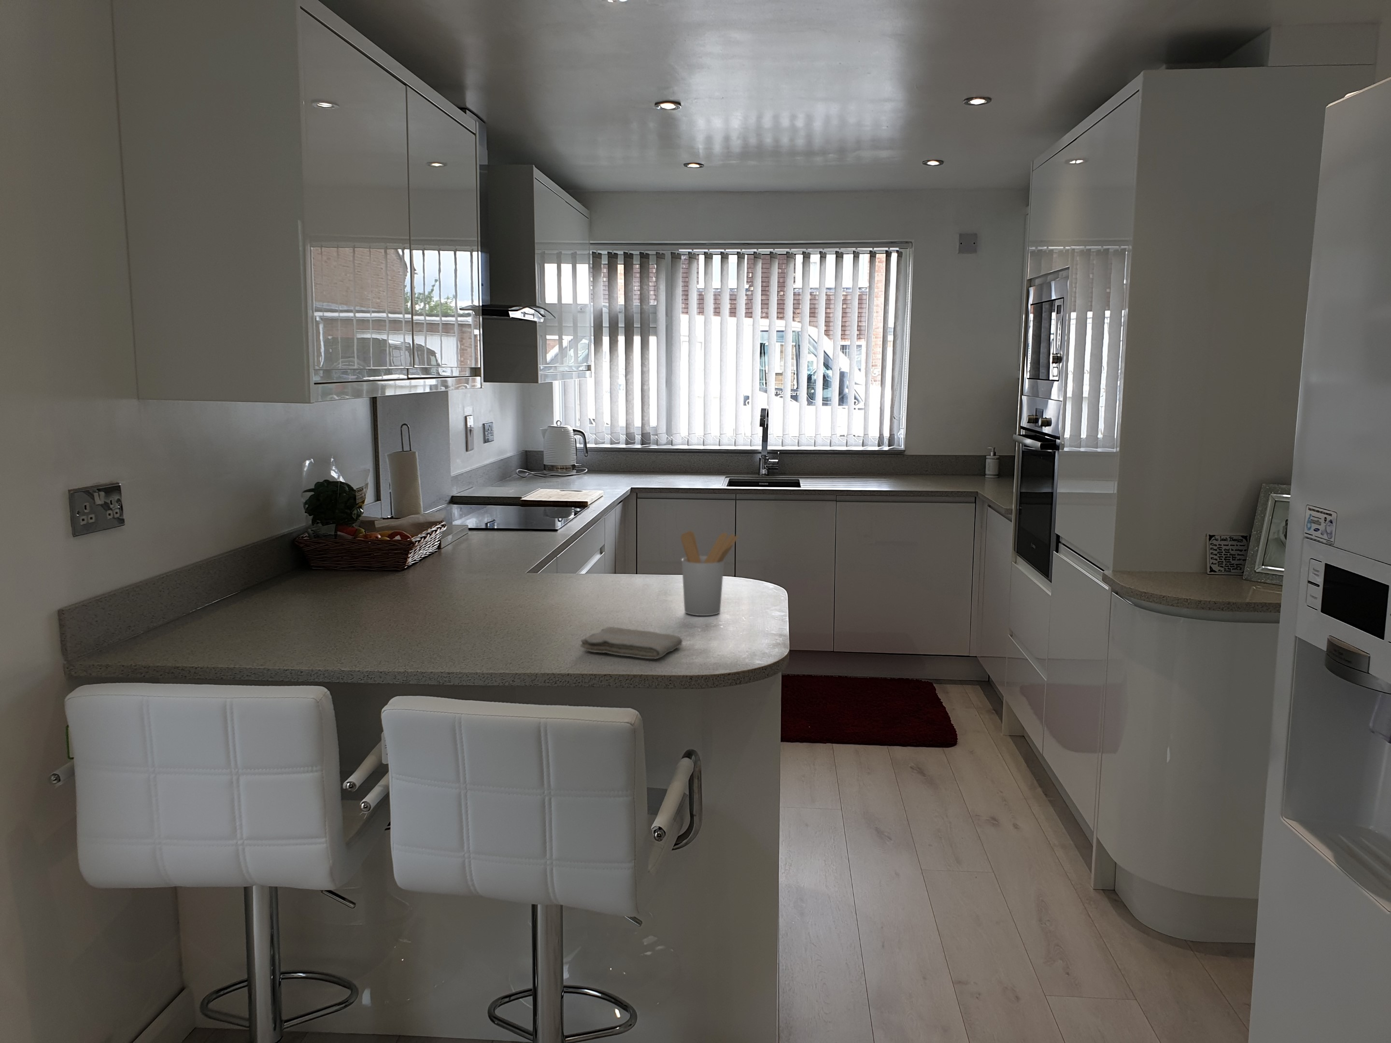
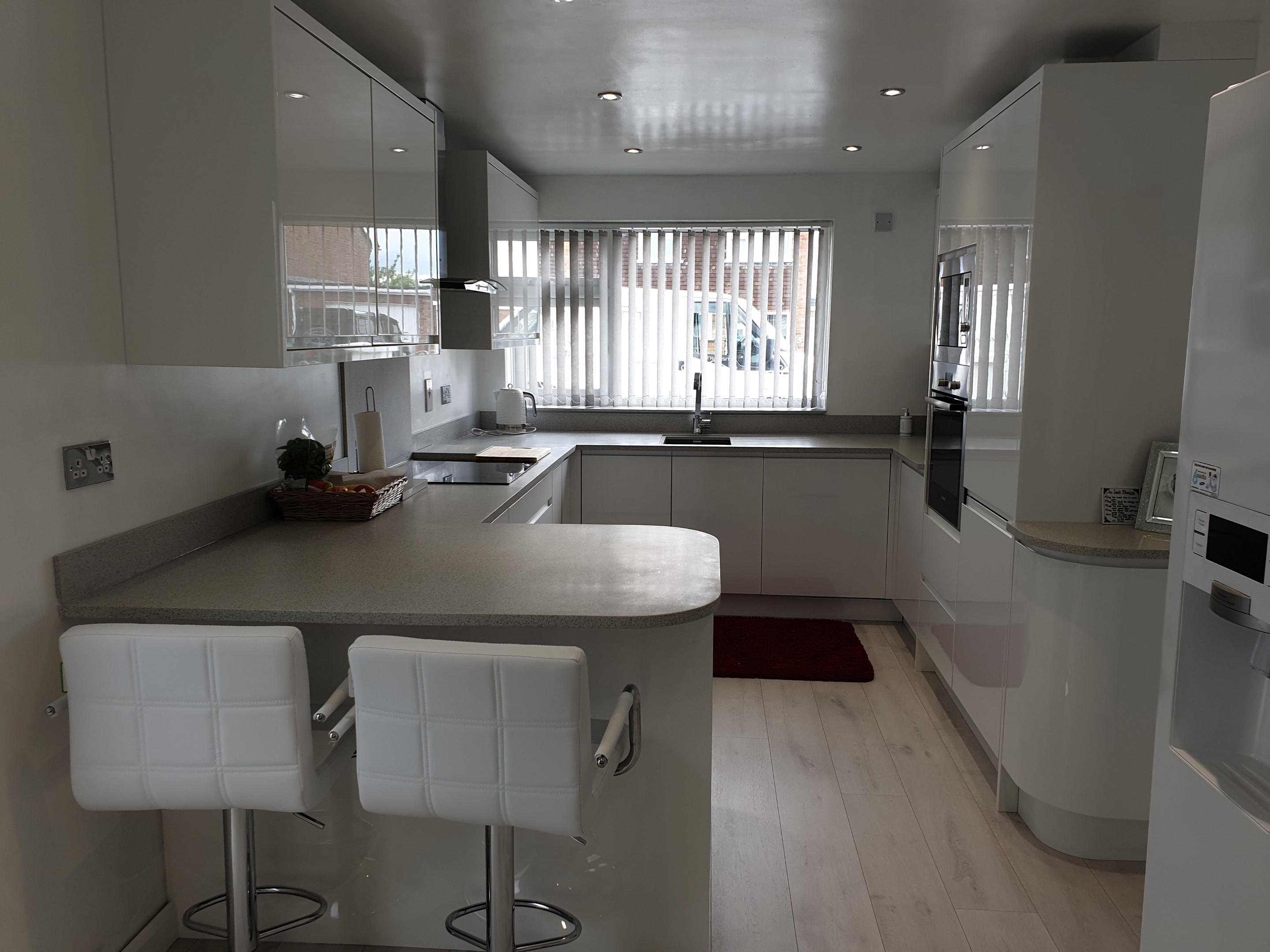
- utensil holder [680,530,739,616]
- washcloth [579,627,683,660]
